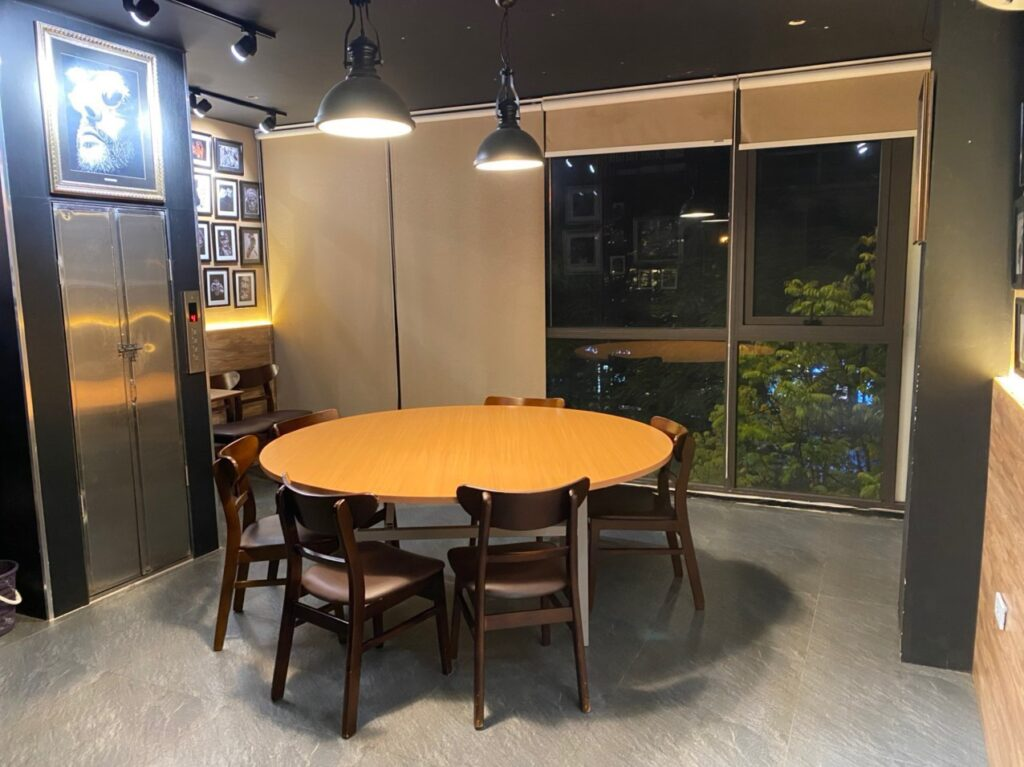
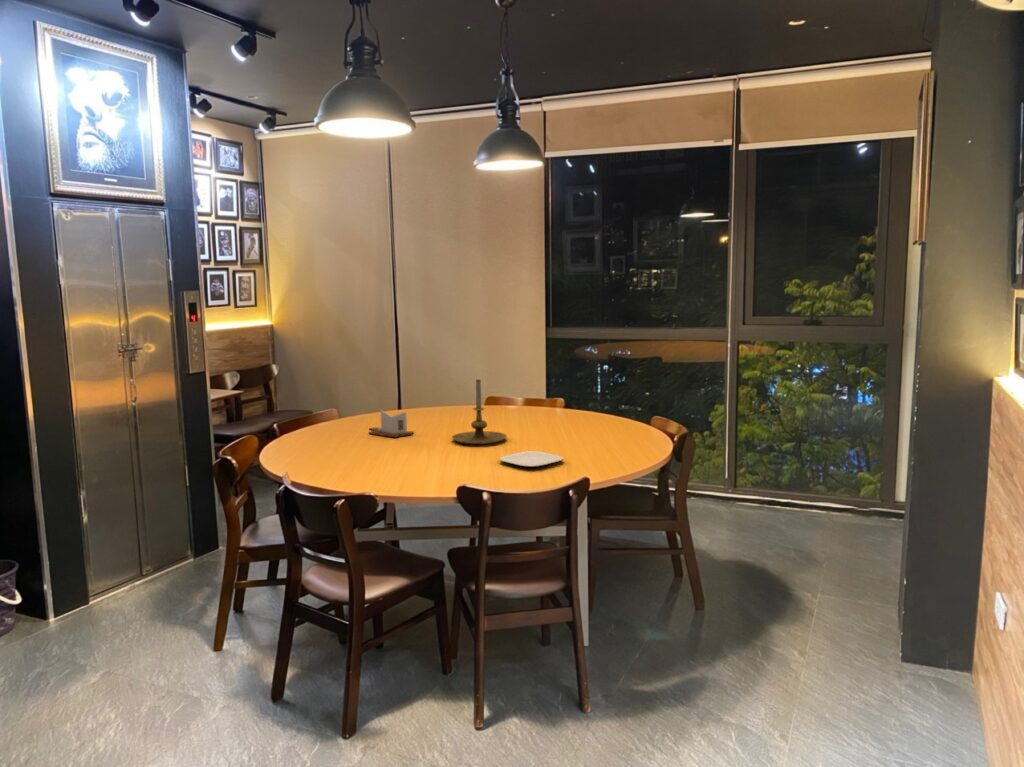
+ candle holder [451,378,508,445]
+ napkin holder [367,409,415,438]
+ plate [499,450,565,468]
